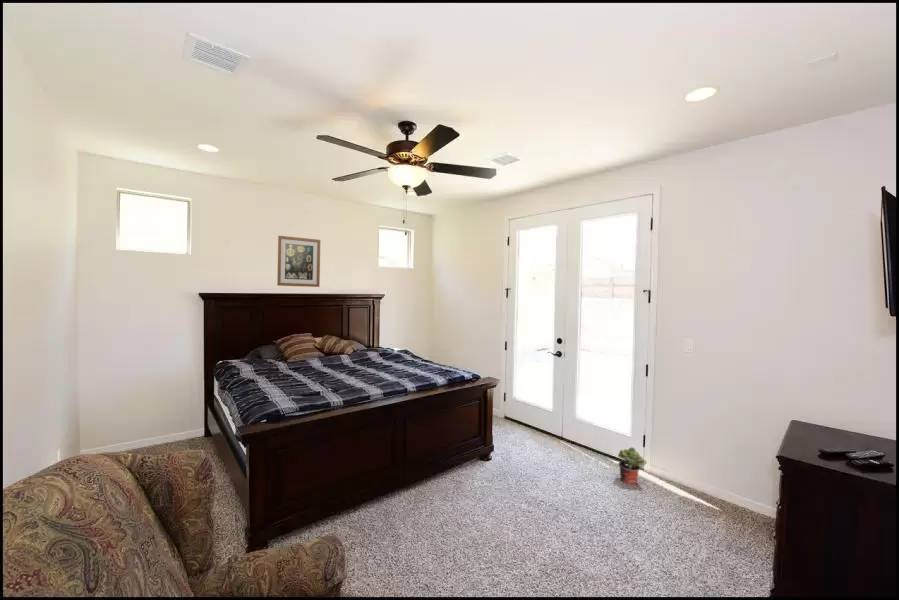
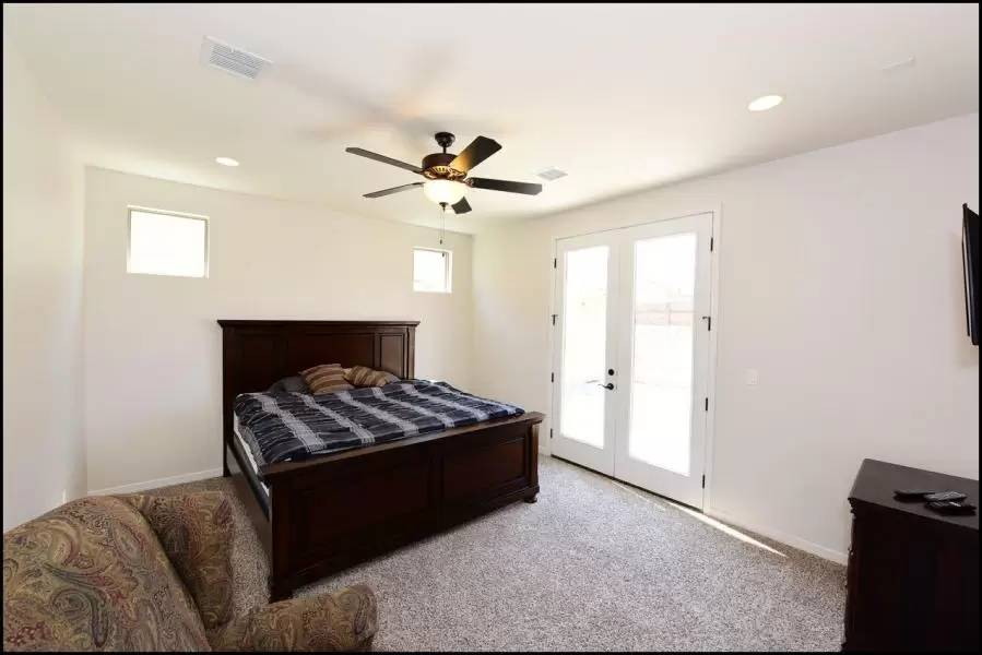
- wall art [276,235,321,288]
- potted plant [617,446,648,485]
